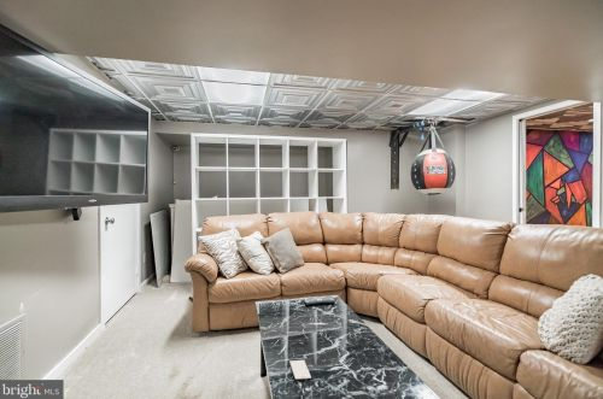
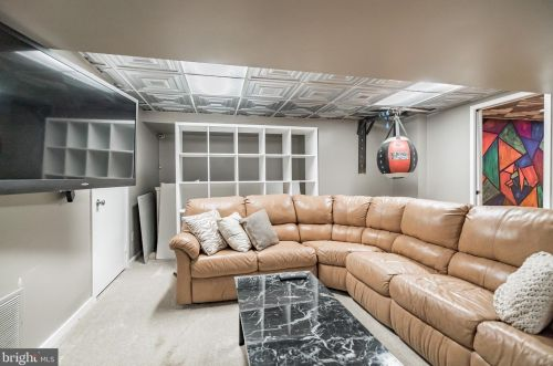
- smartphone [288,358,312,382]
